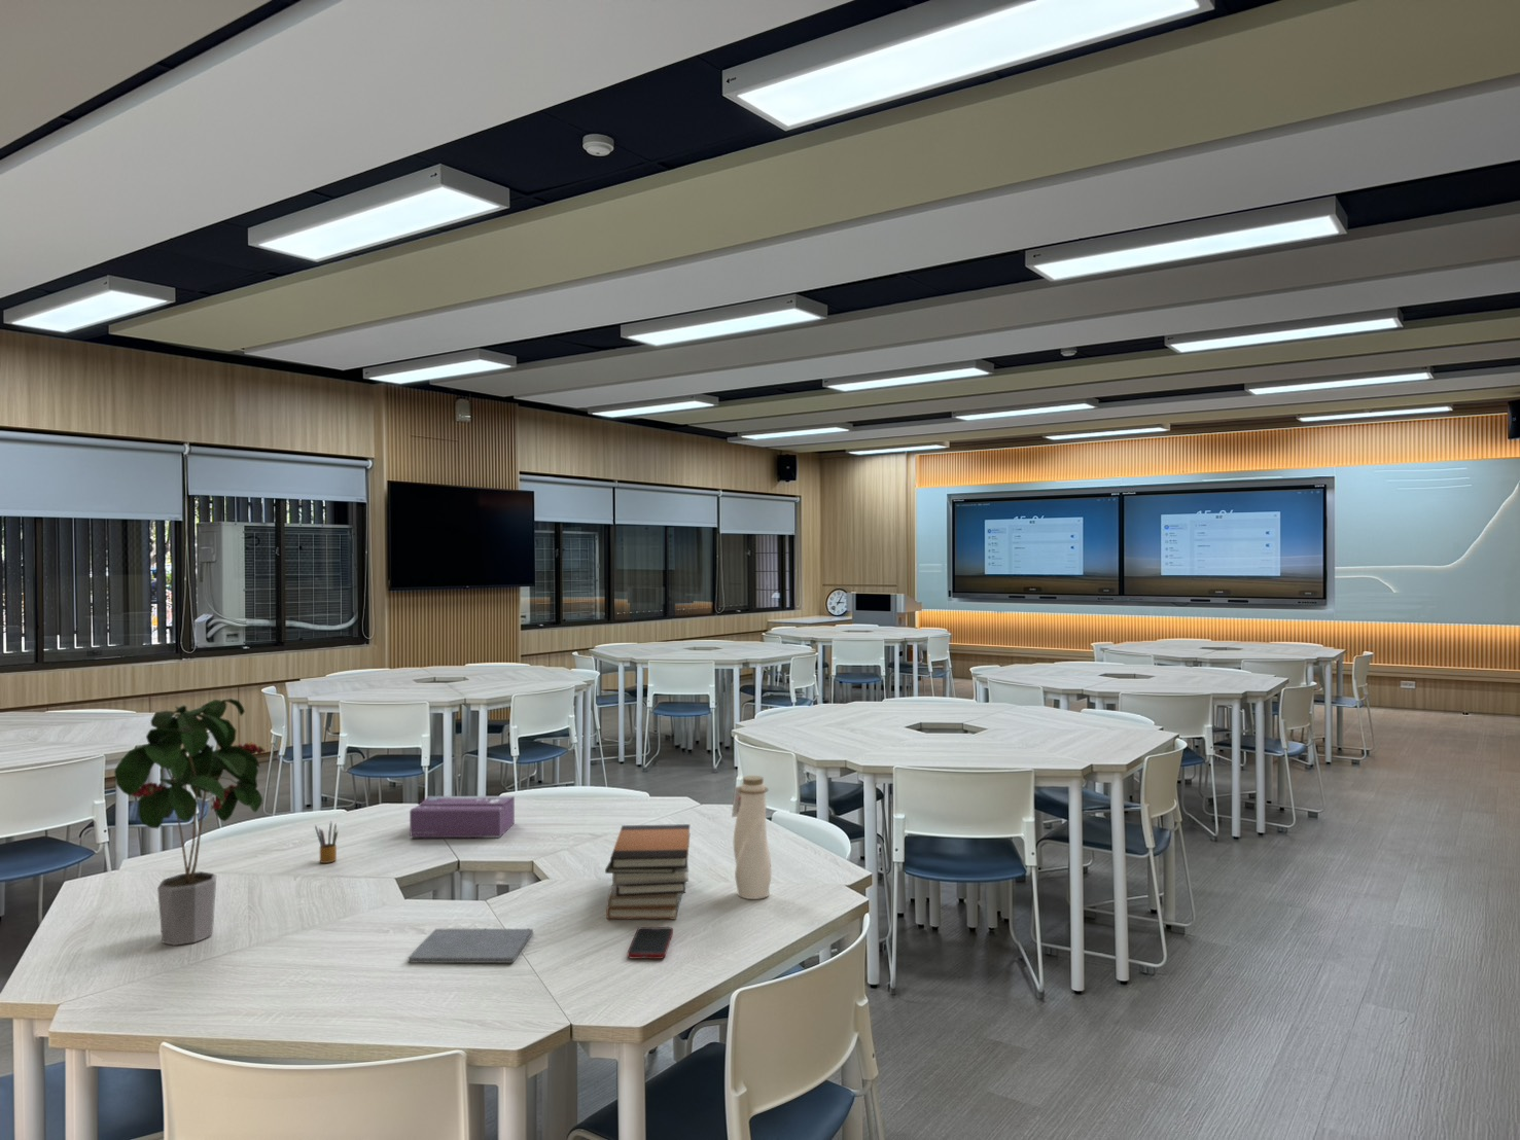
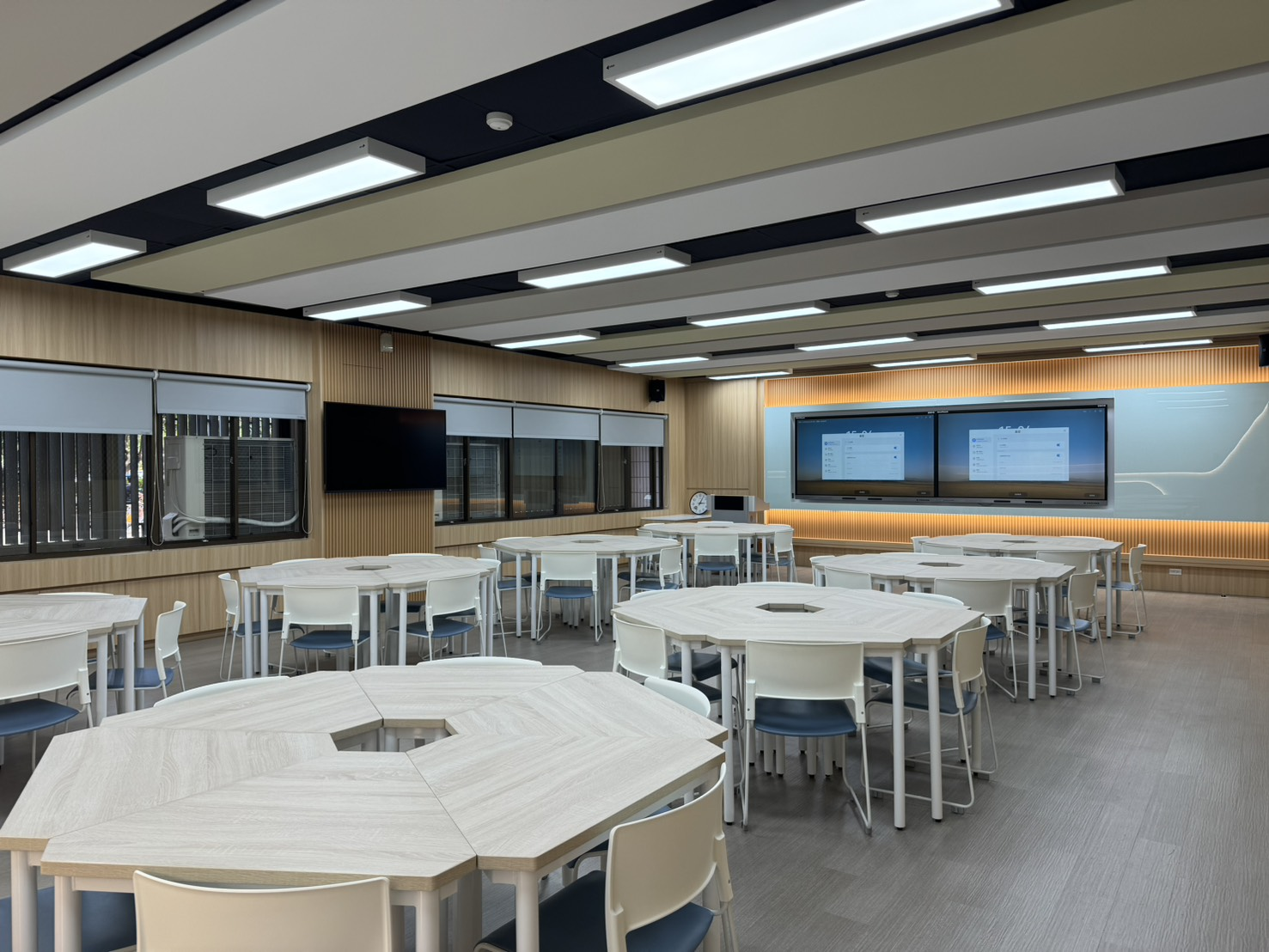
- water bottle [731,775,773,901]
- pencil box [314,821,339,865]
- book stack [604,823,691,920]
- notepad [407,927,534,964]
- cell phone [626,926,674,960]
- tissue box [408,795,515,838]
- potted plant [114,698,267,946]
